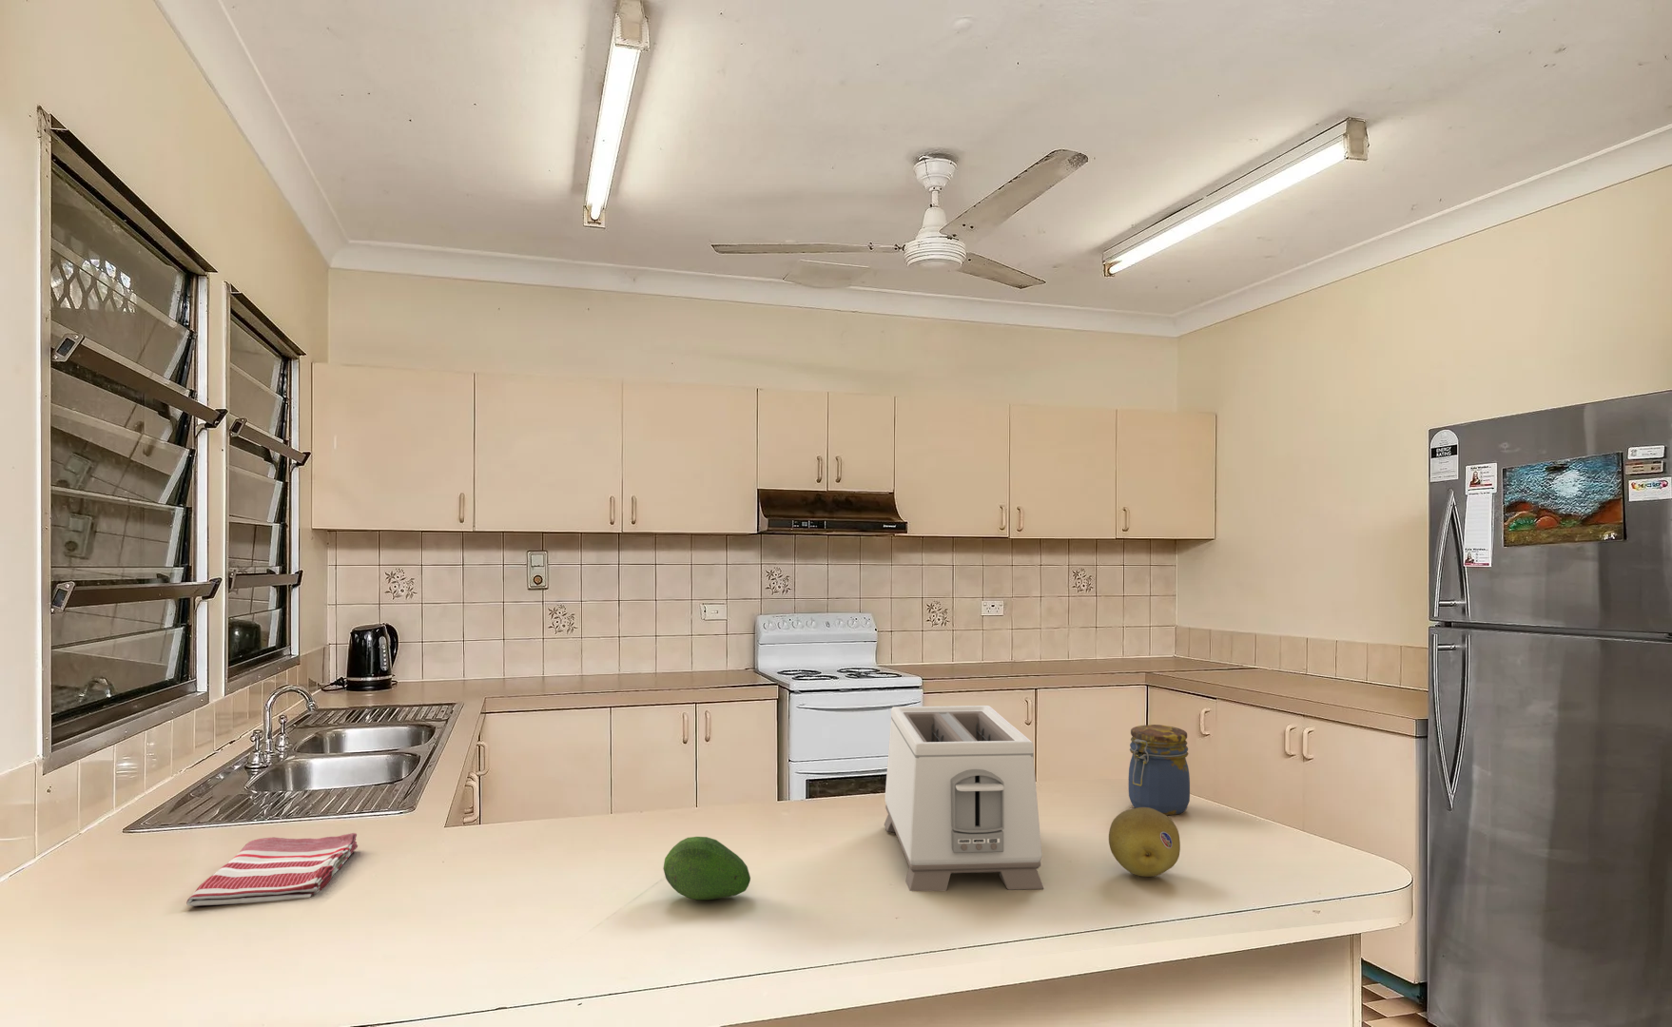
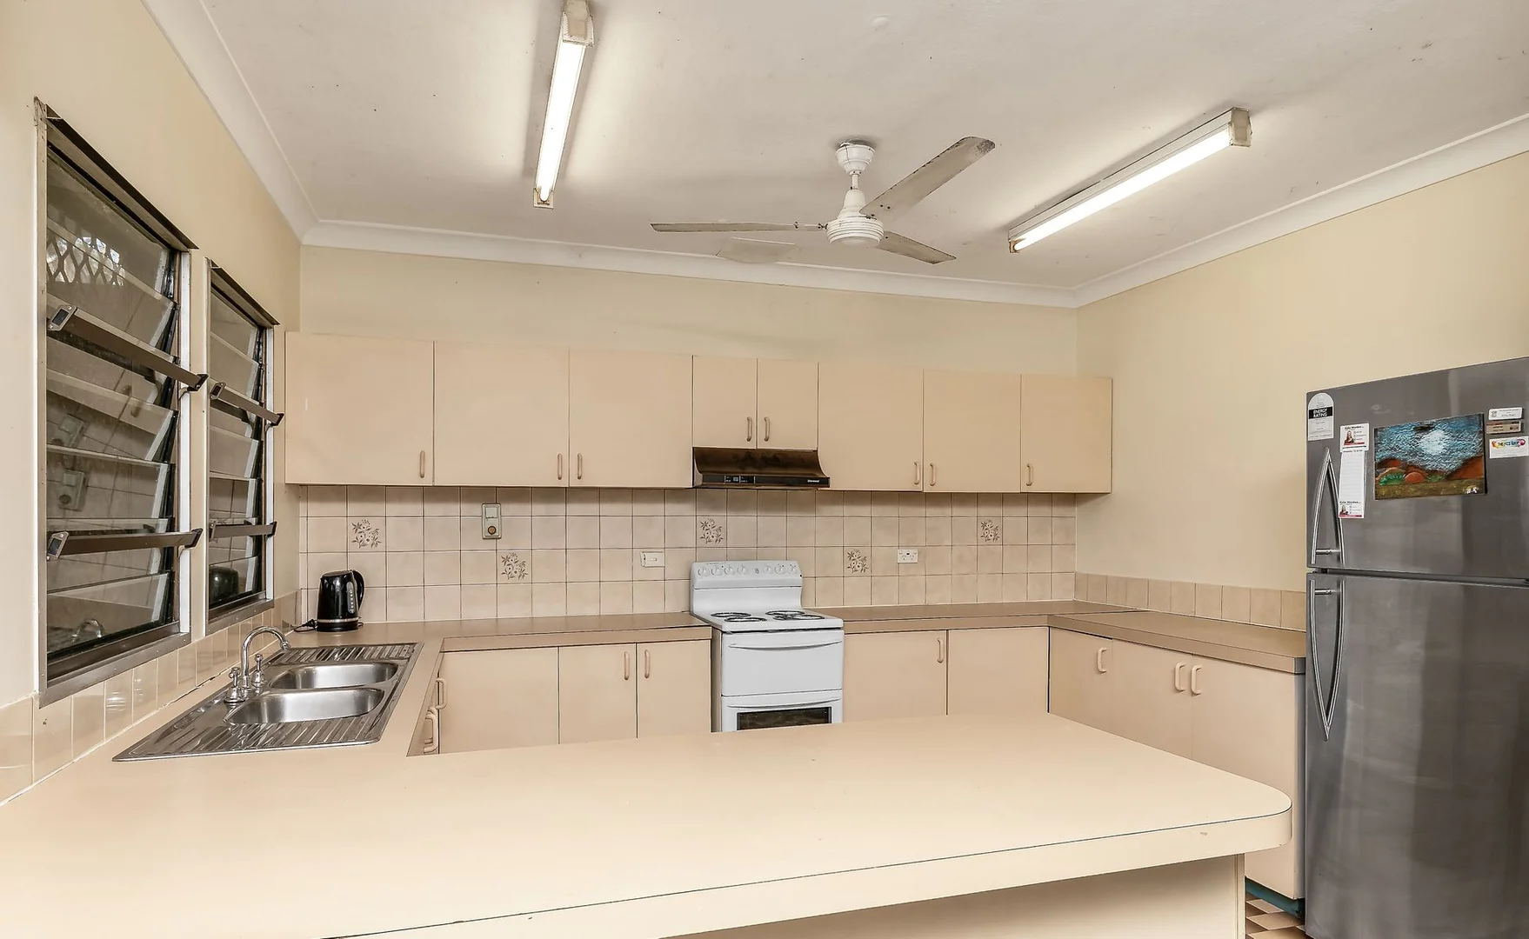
- fruit [1108,807,1181,878]
- fruit [663,836,751,900]
- jar [1127,724,1191,816]
- dish towel [185,832,358,908]
- toaster [884,705,1044,892]
